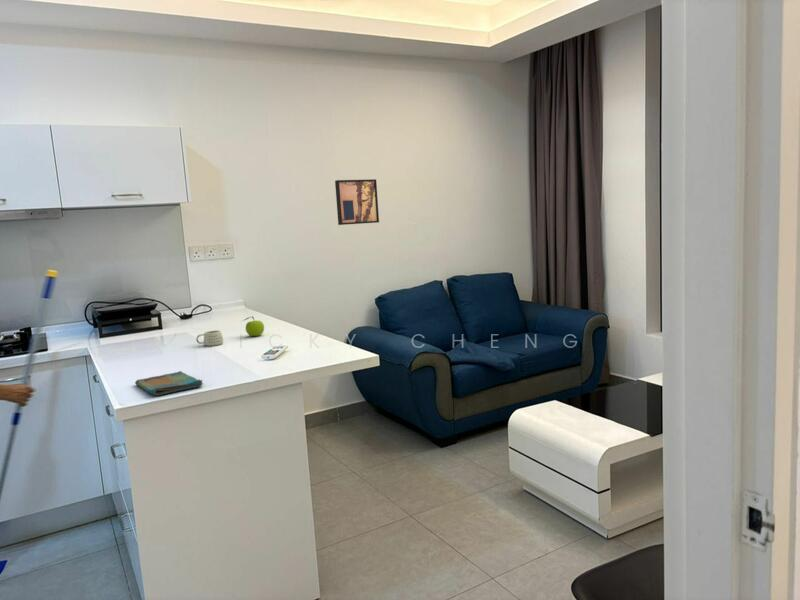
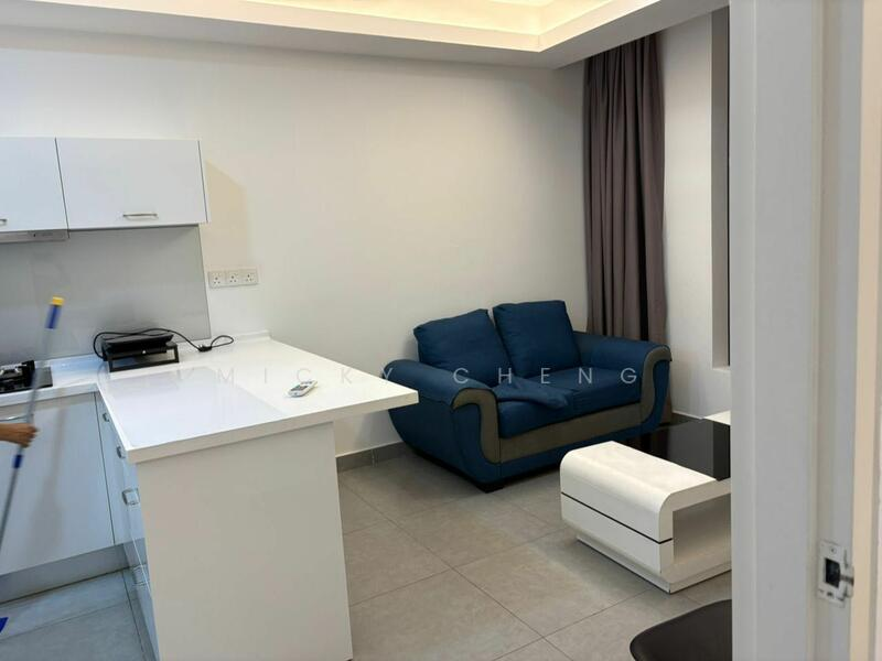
- mug [195,329,224,347]
- wall art [334,178,380,226]
- dish towel [134,370,204,396]
- fruit [239,315,265,337]
